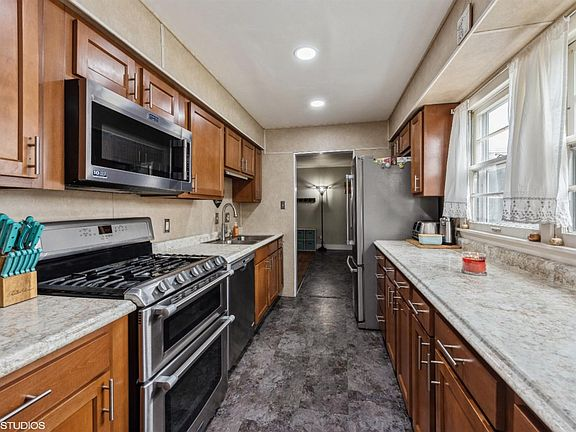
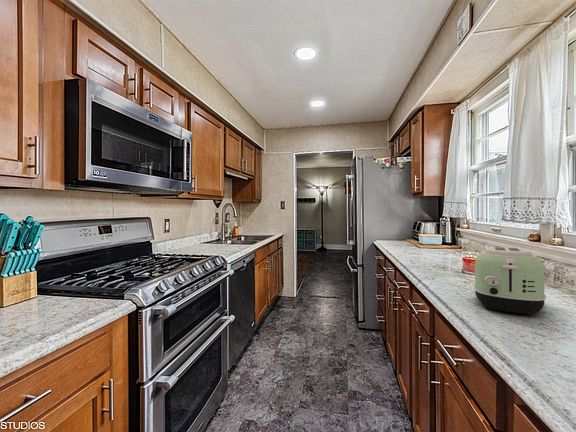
+ toaster [473,246,547,316]
